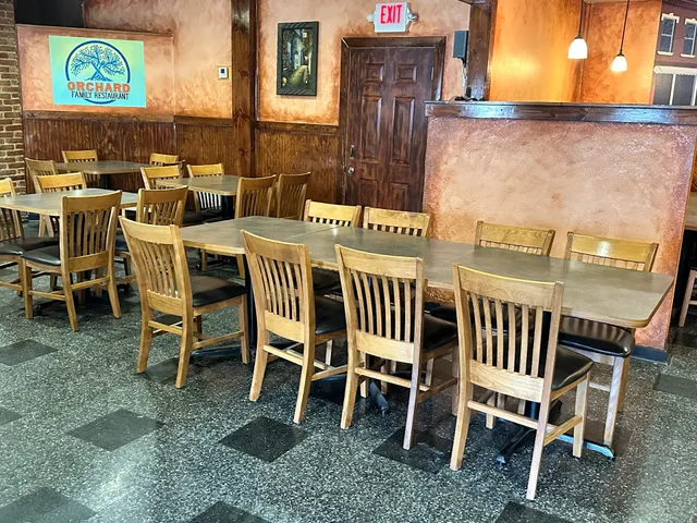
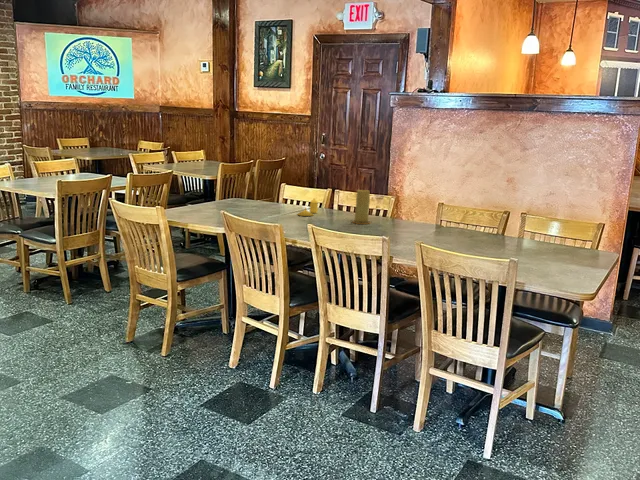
+ condiment set [296,198,319,217]
+ candle [351,189,372,225]
